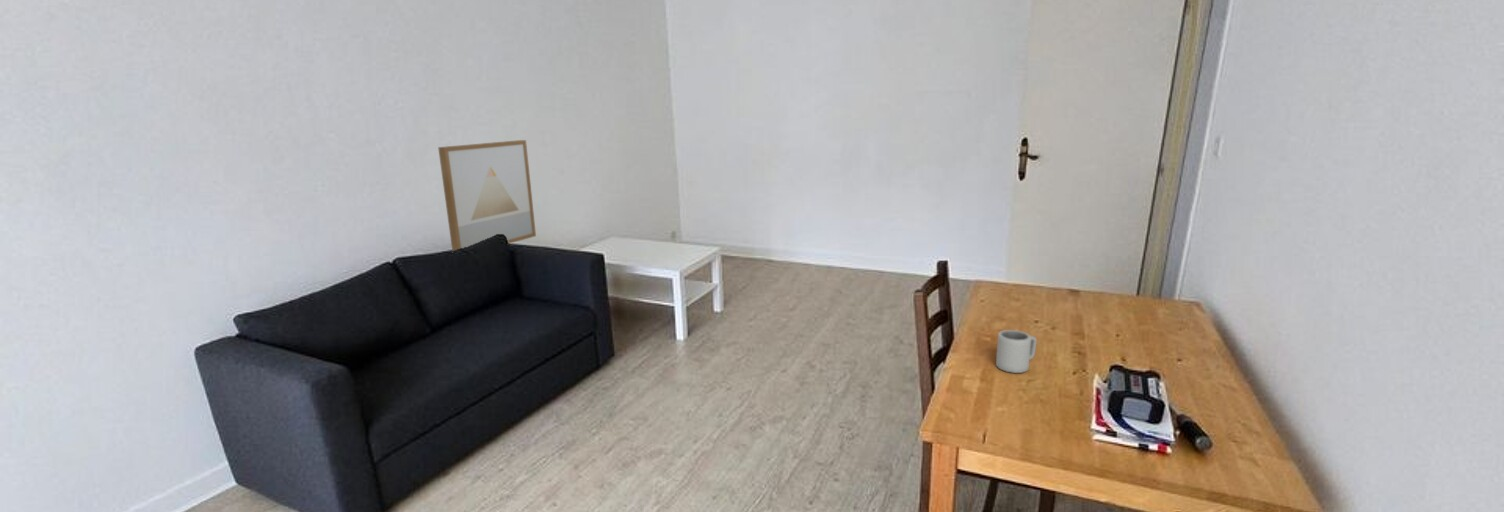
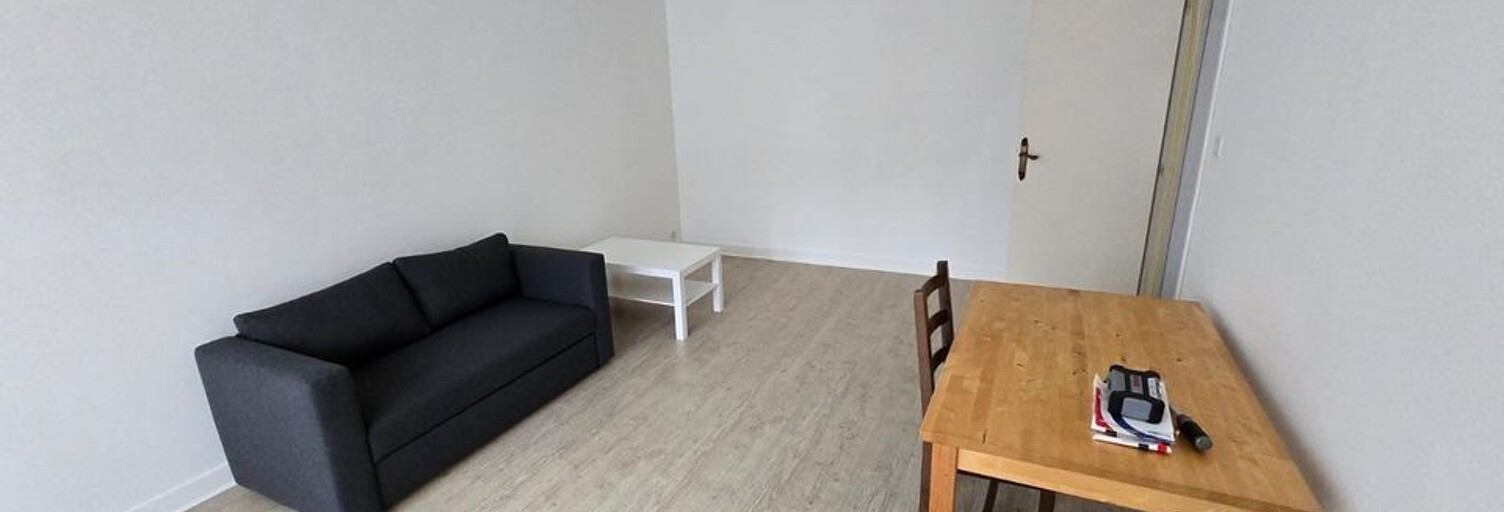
- cup [995,329,1038,374]
- wall art [437,139,537,252]
